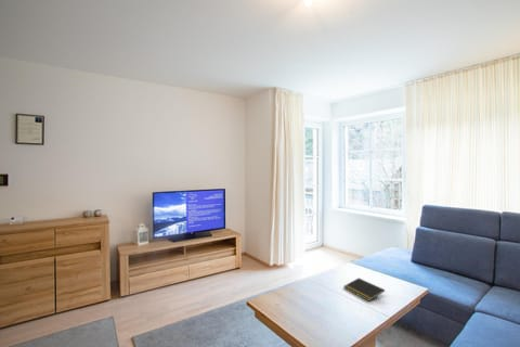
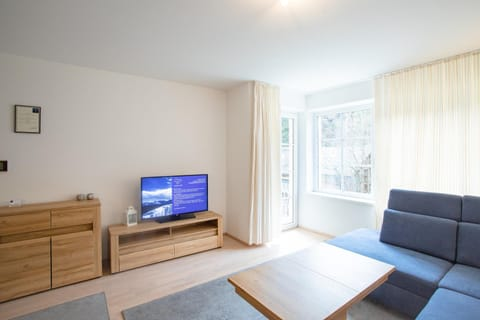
- notepad [342,278,386,303]
